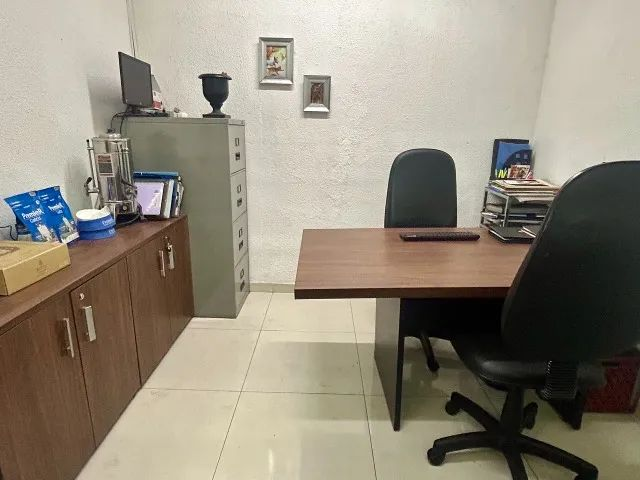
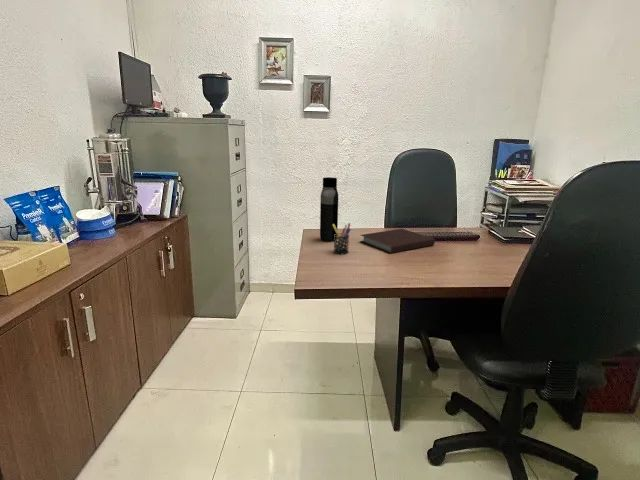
+ water bottle [319,176,339,243]
+ notebook [359,228,436,254]
+ pen holder [333,222,352,255]
